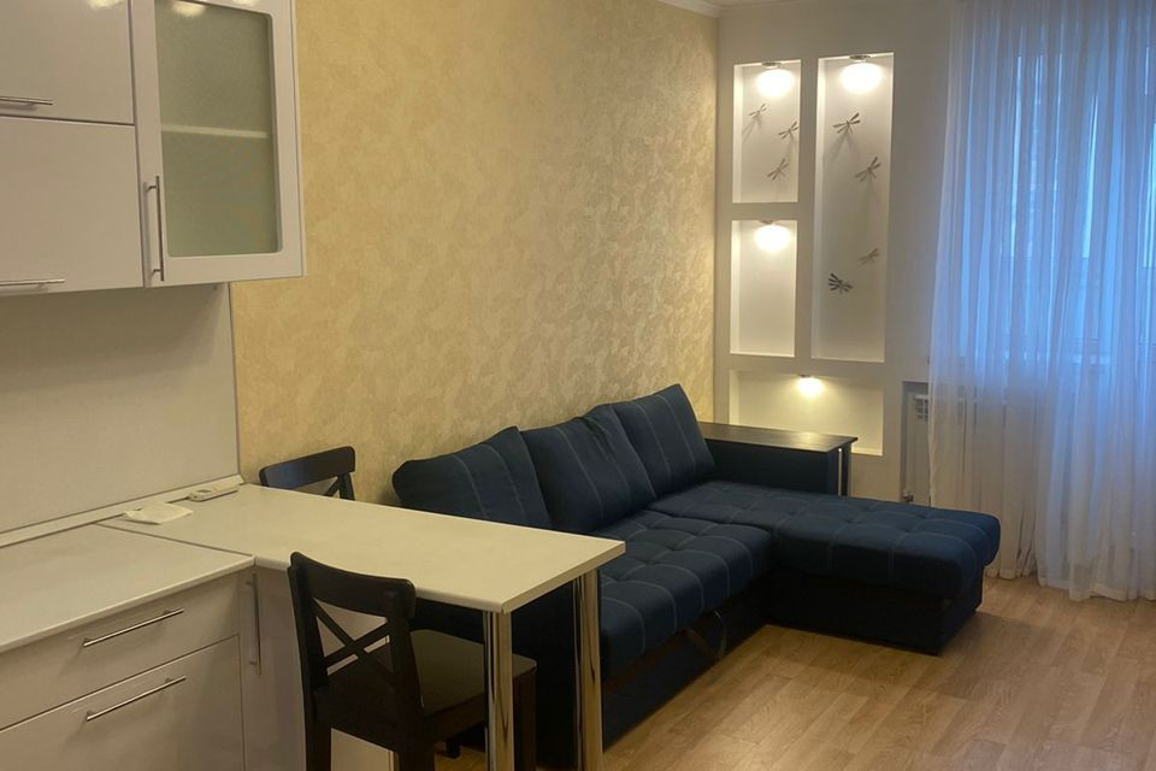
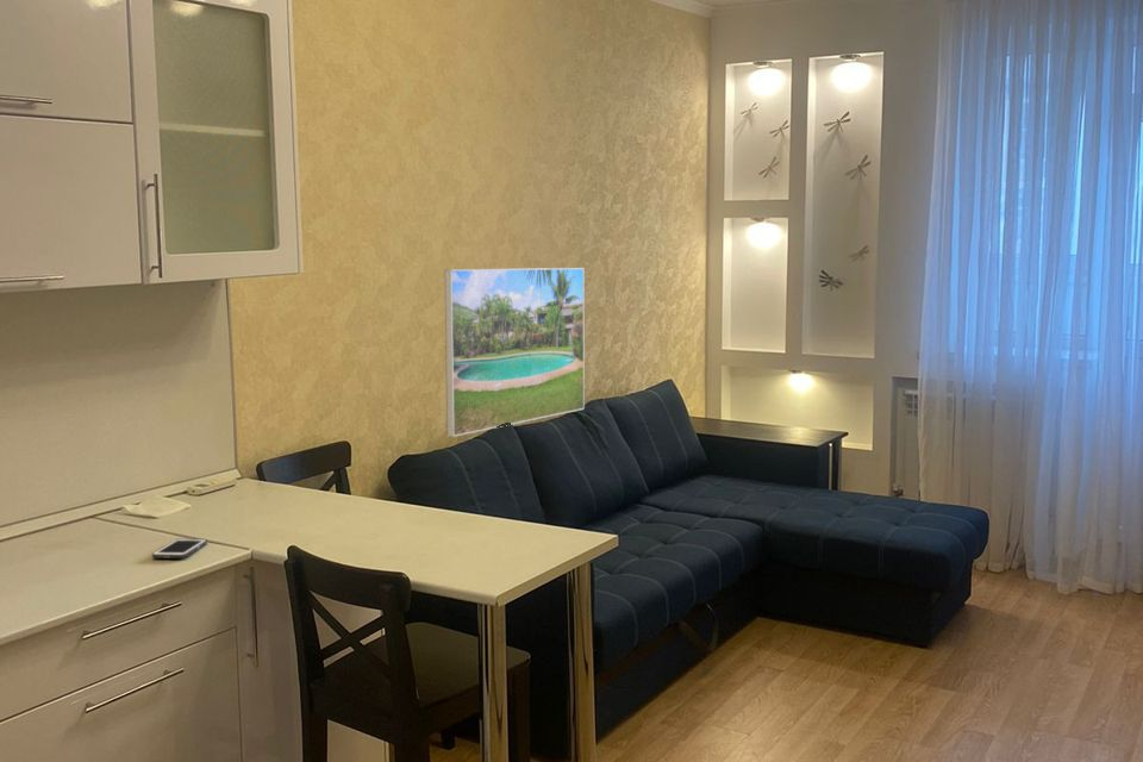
+ cell phone [151,538,208,560]
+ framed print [443,267,586,438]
